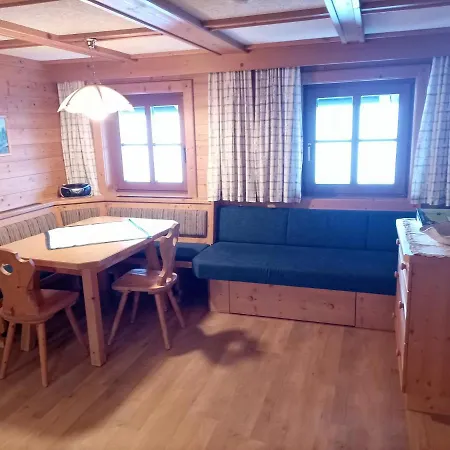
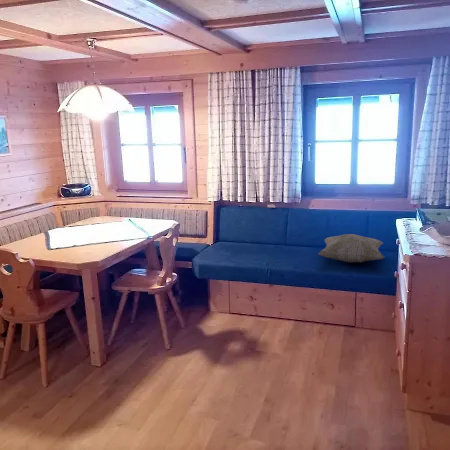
+ decorative pillow [317,233,385,263]
